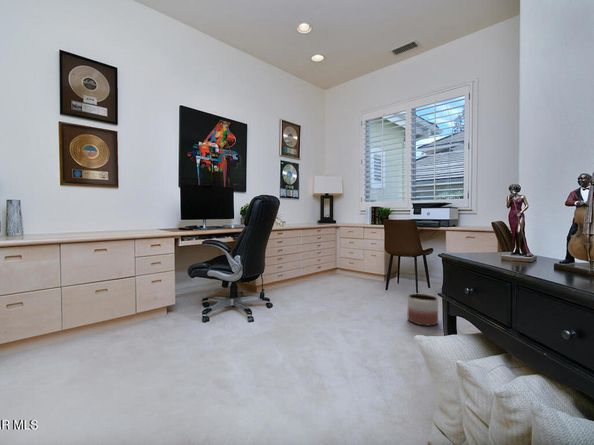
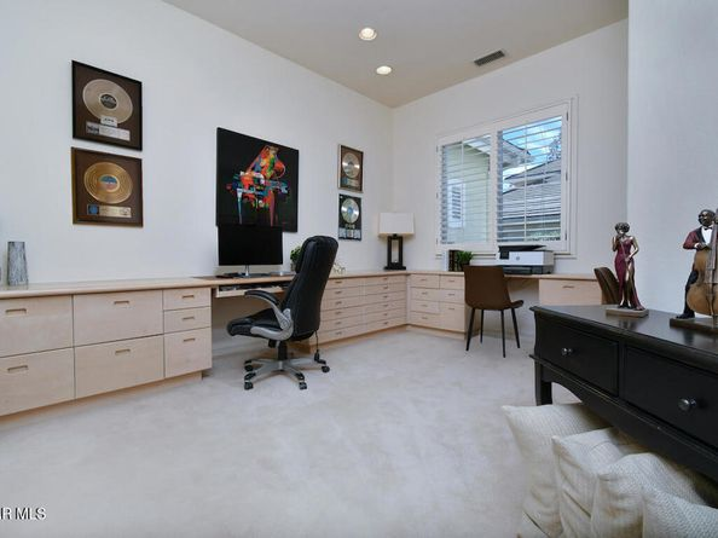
- planter [407,293,439,327]
